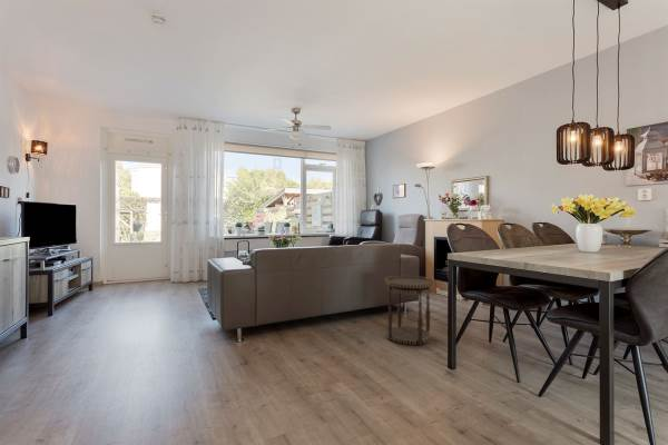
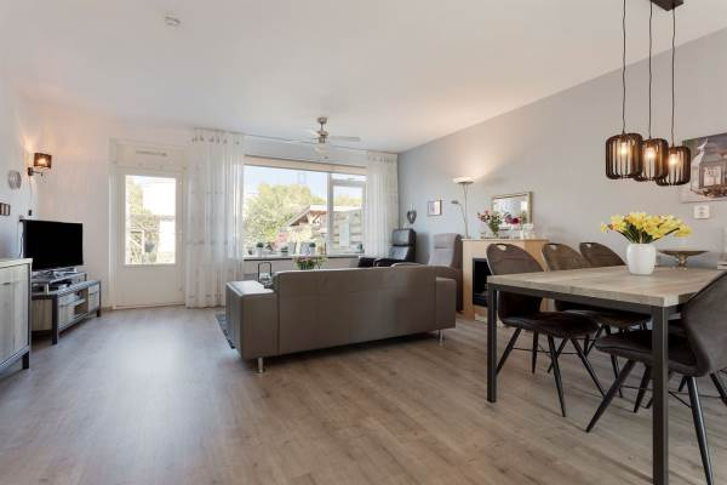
- side table [384,275,435,347]
